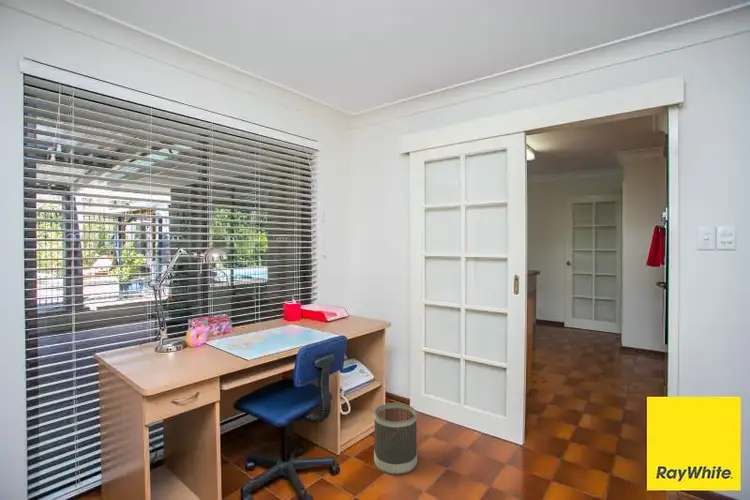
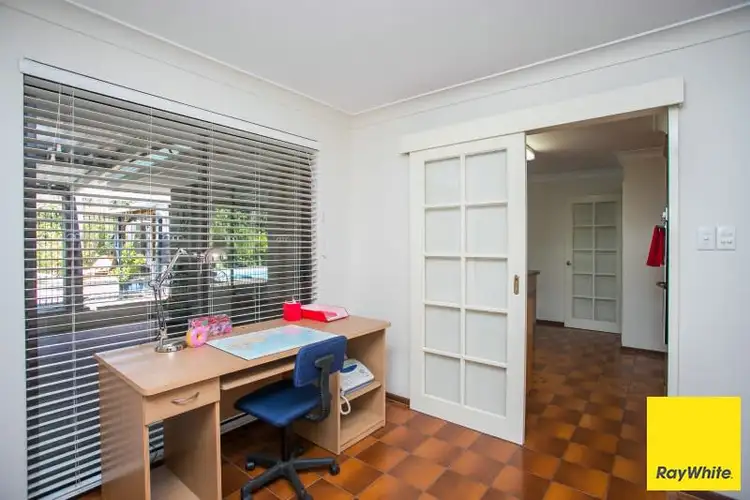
- wastebasket [373,402,418,476]
